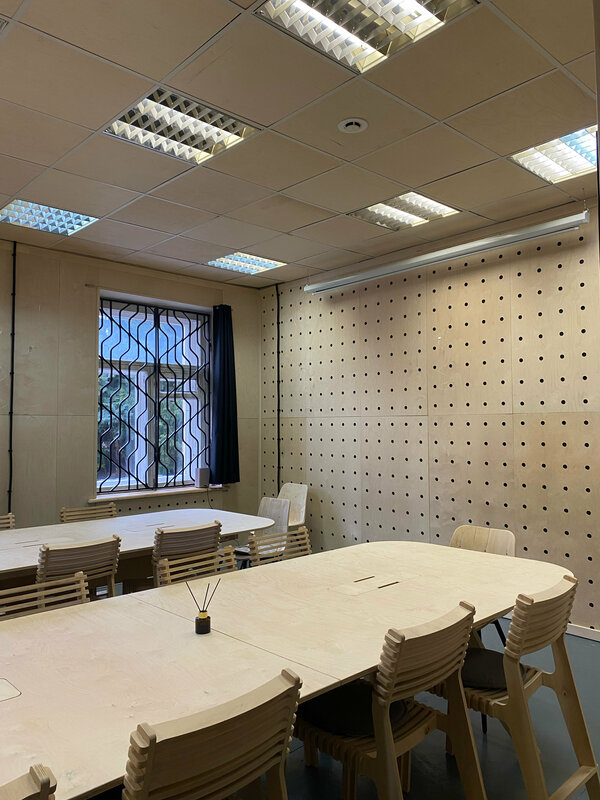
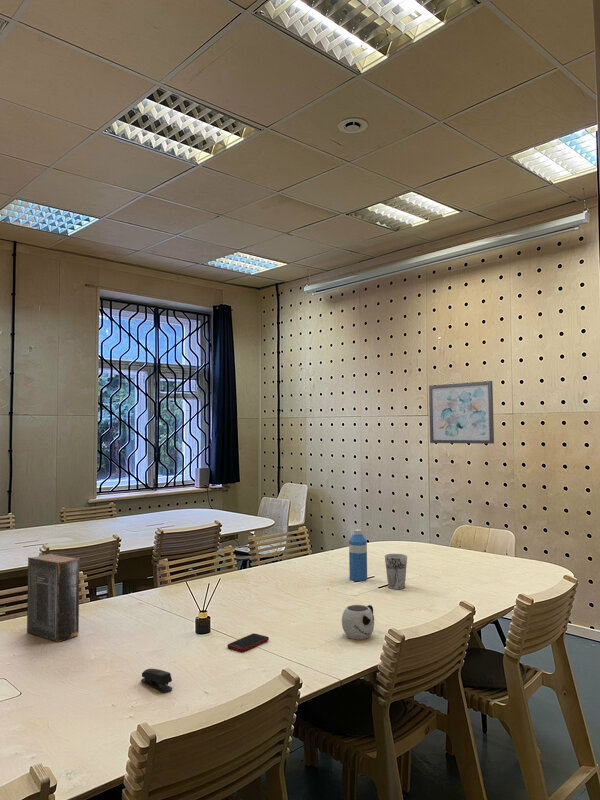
+ cell phone [226,633,270,653]
+ book [26,552,80,643]
+ mug [341,604,375,641]
+ stapler [140,668,173,693]
+ cup [384,553,408,590]
+ water bottle [348,528,368,582]
+ wall art [428,380,495,445]
